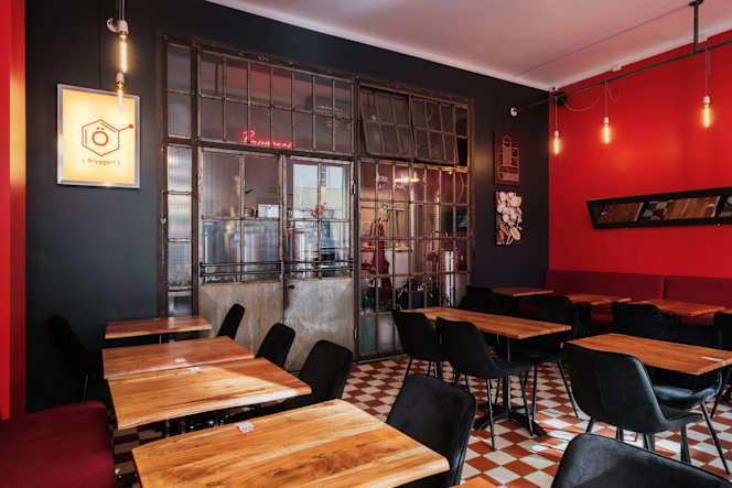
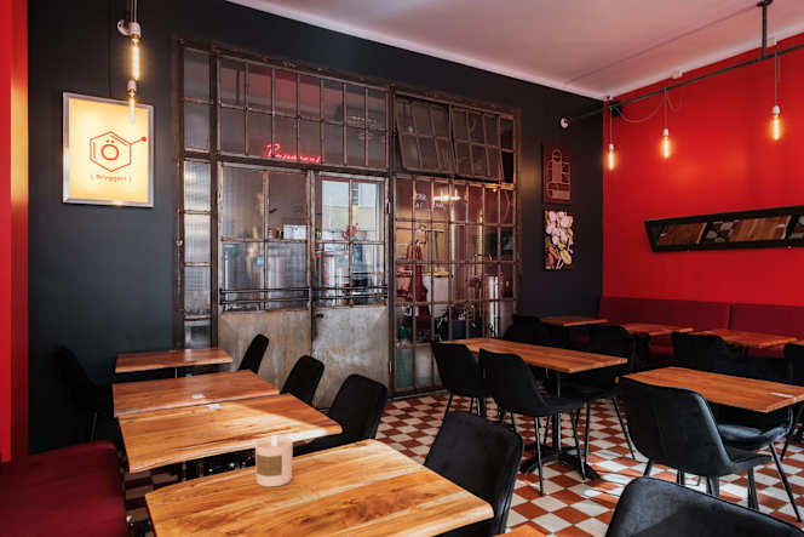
+ candle [254,434,294,487]
